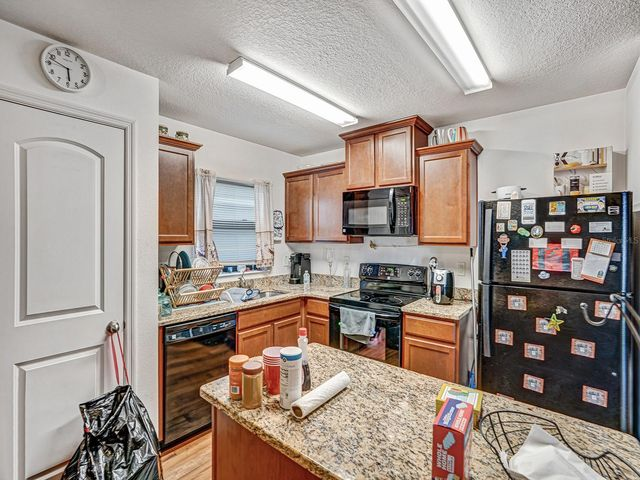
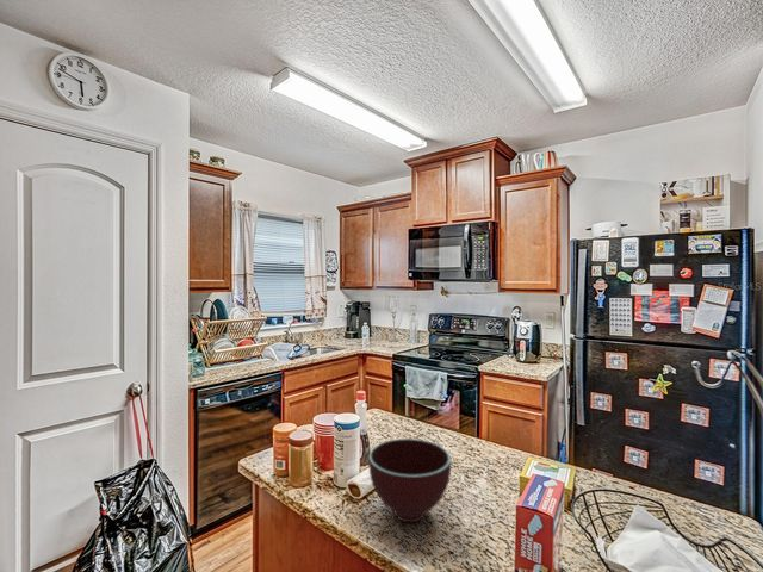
+ bowl [367,437,452,523]
